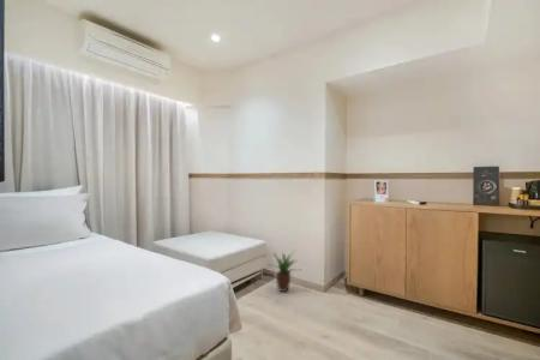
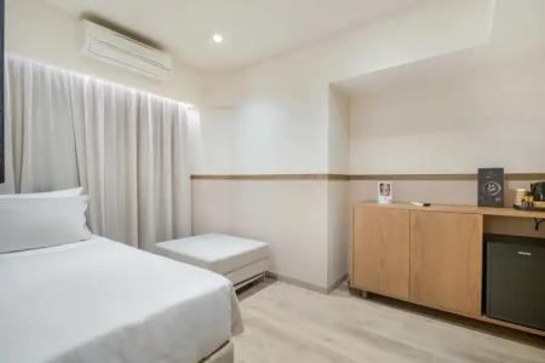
- potted plant [270,248,301,293]
